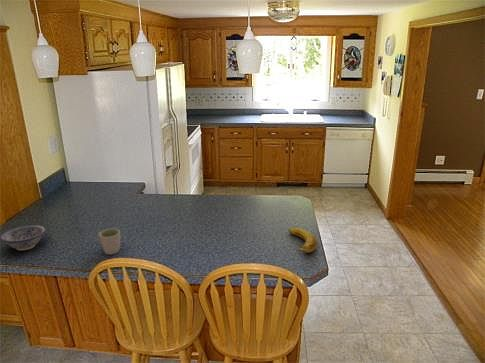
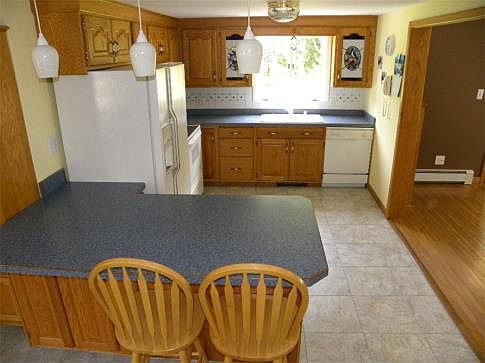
- banana [287,227,318,253]
- bowl [0,224,47,251]
- mug [97,228,121,256]
